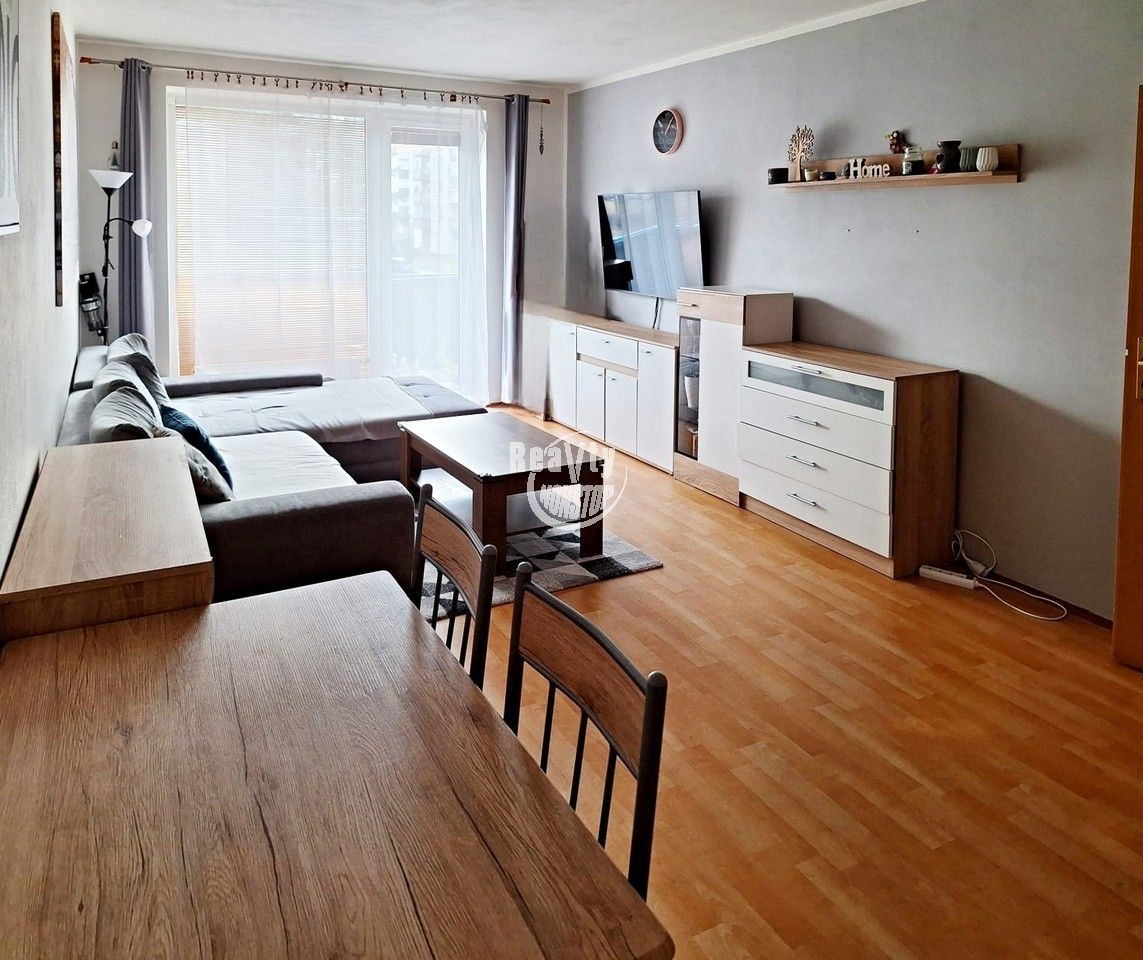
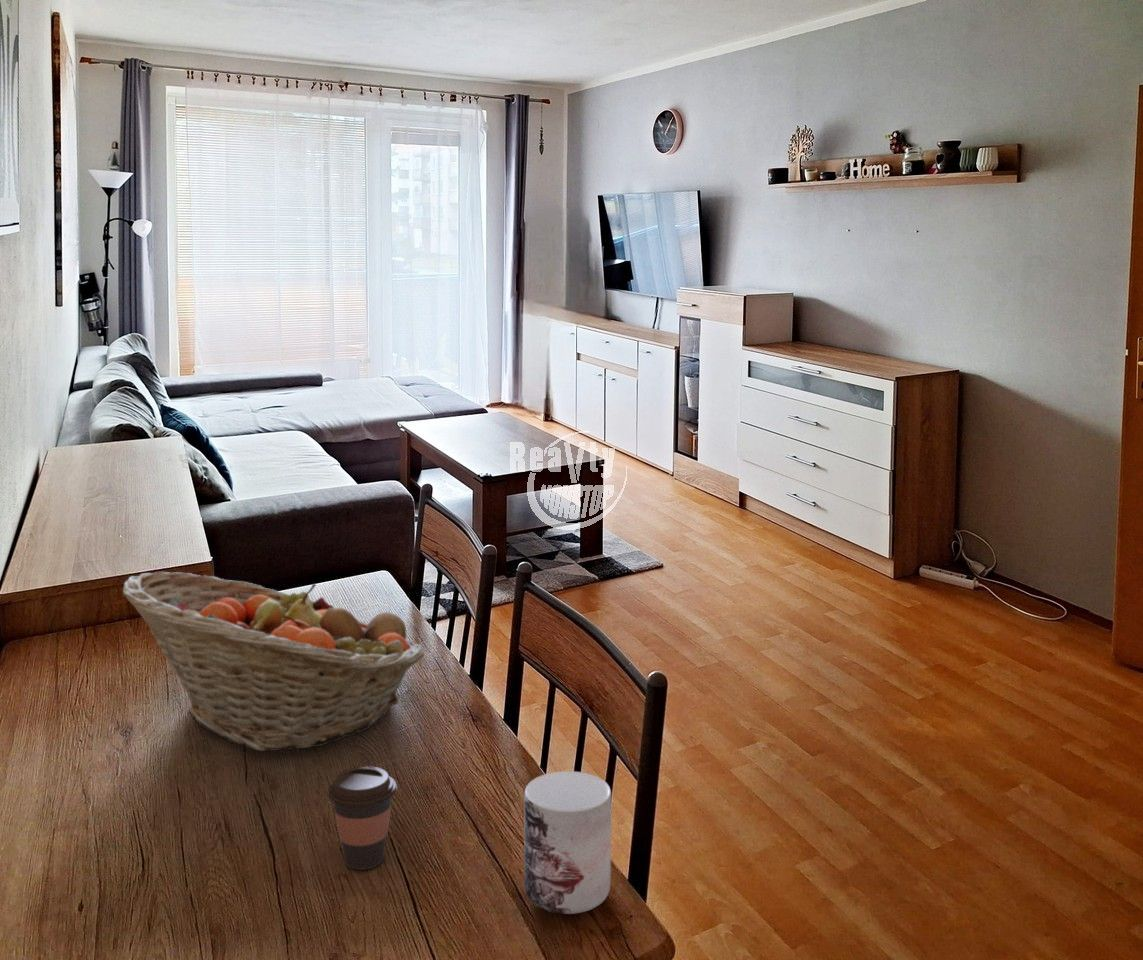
+ coffee cup [326,765,398,871]
+ mug [523,770,612,915]
+ fruit basket [122,571,426,752]
